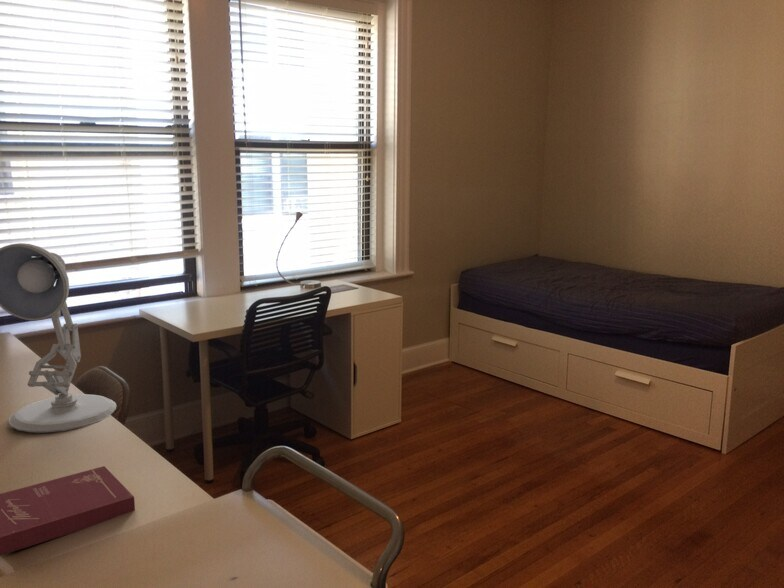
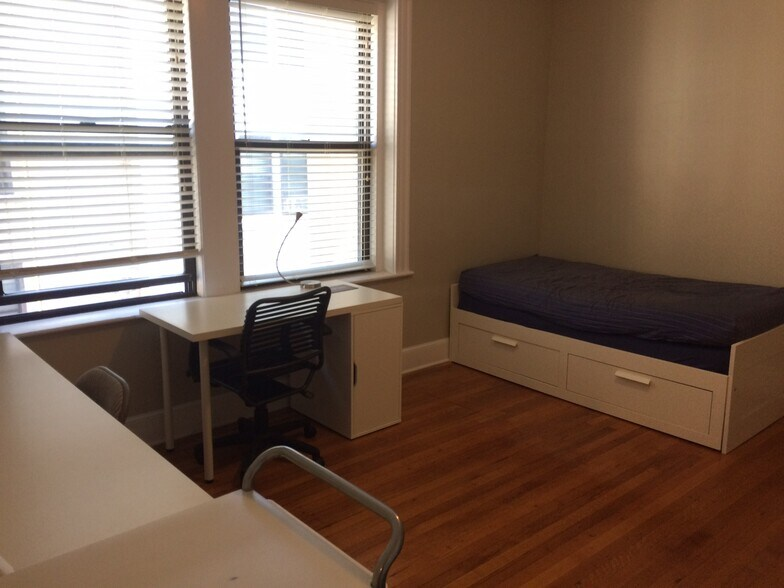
- desk lamp [0,242,117,434]
- book [0,465,136,557]
